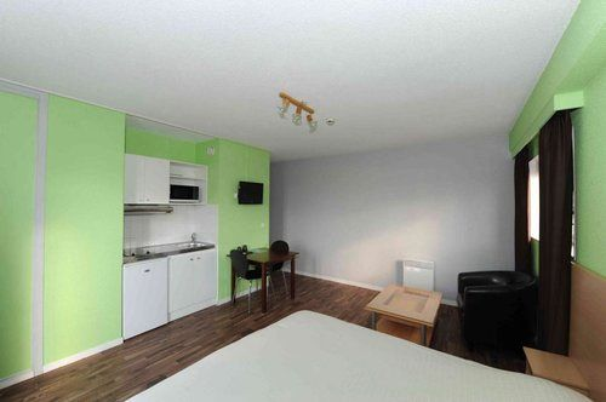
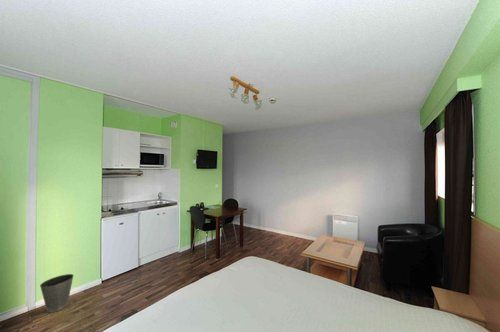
+ waste basket [39,273,75,314]
